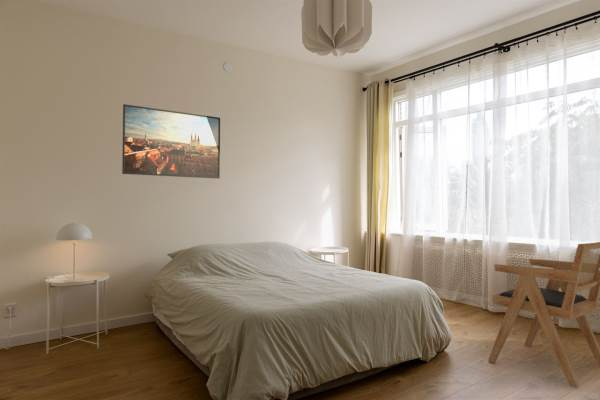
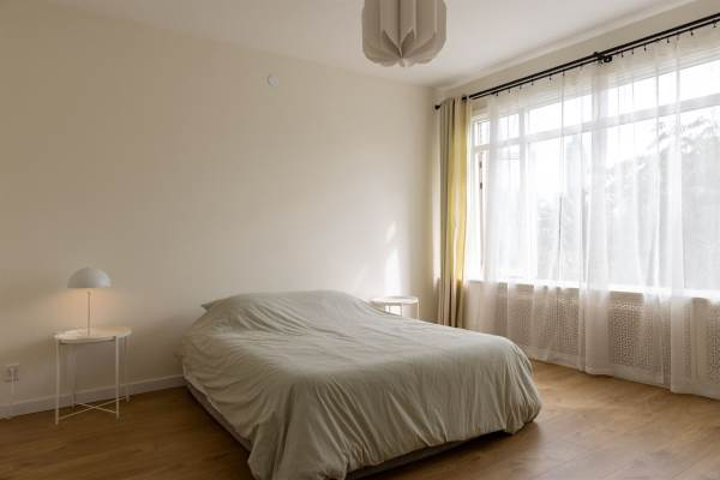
- armchair [487,241,600,389]
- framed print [121,103,221,180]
